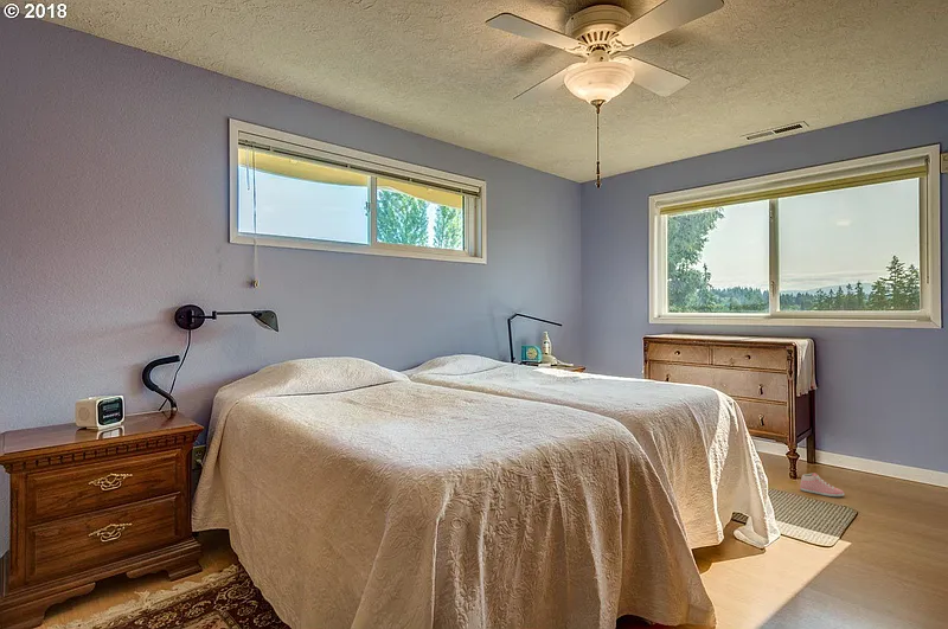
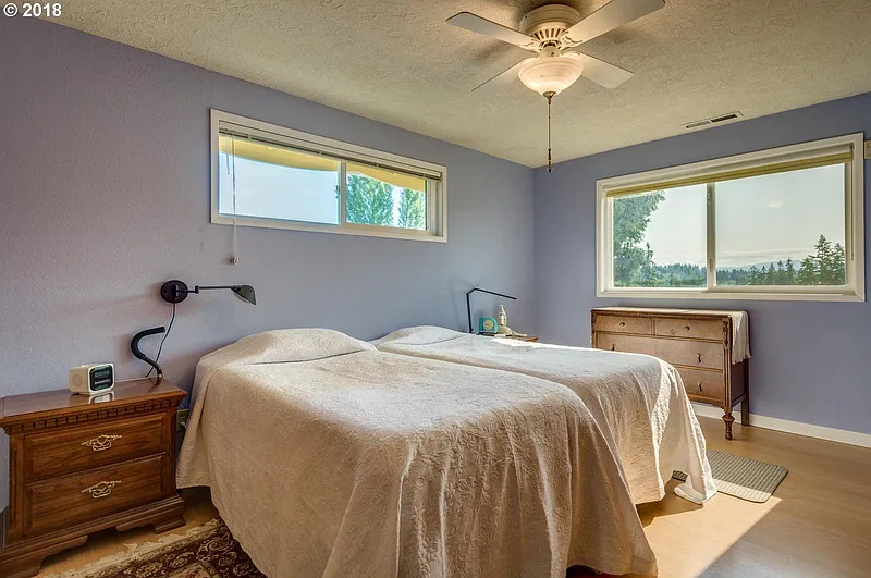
- sneaker [799,471,846,498]
